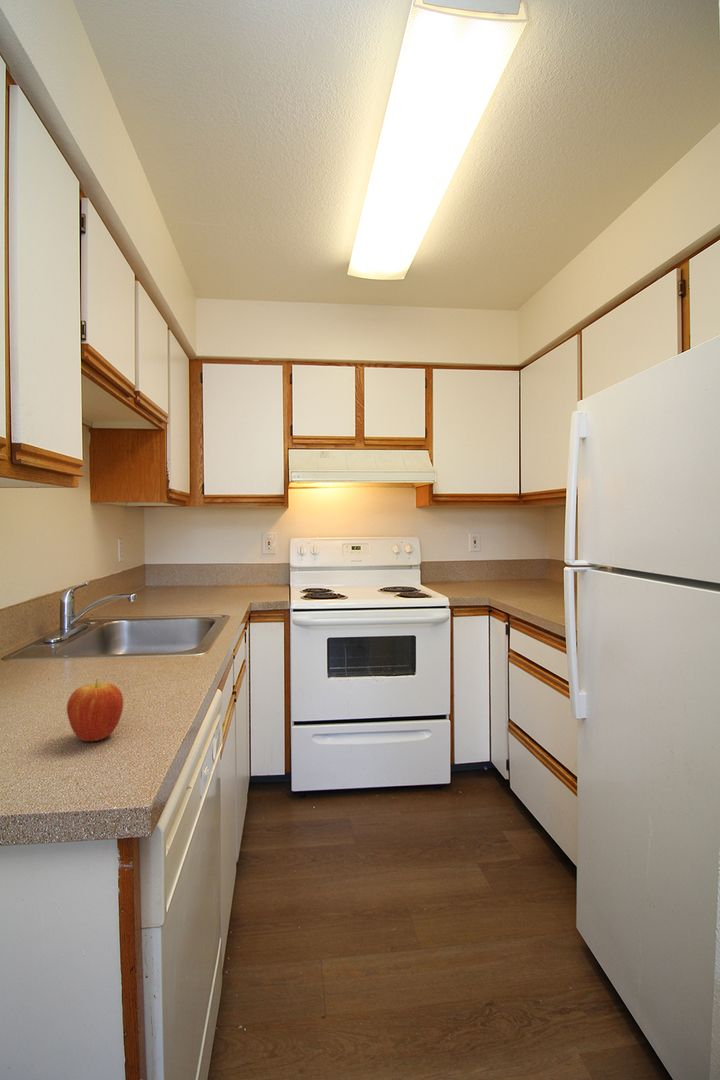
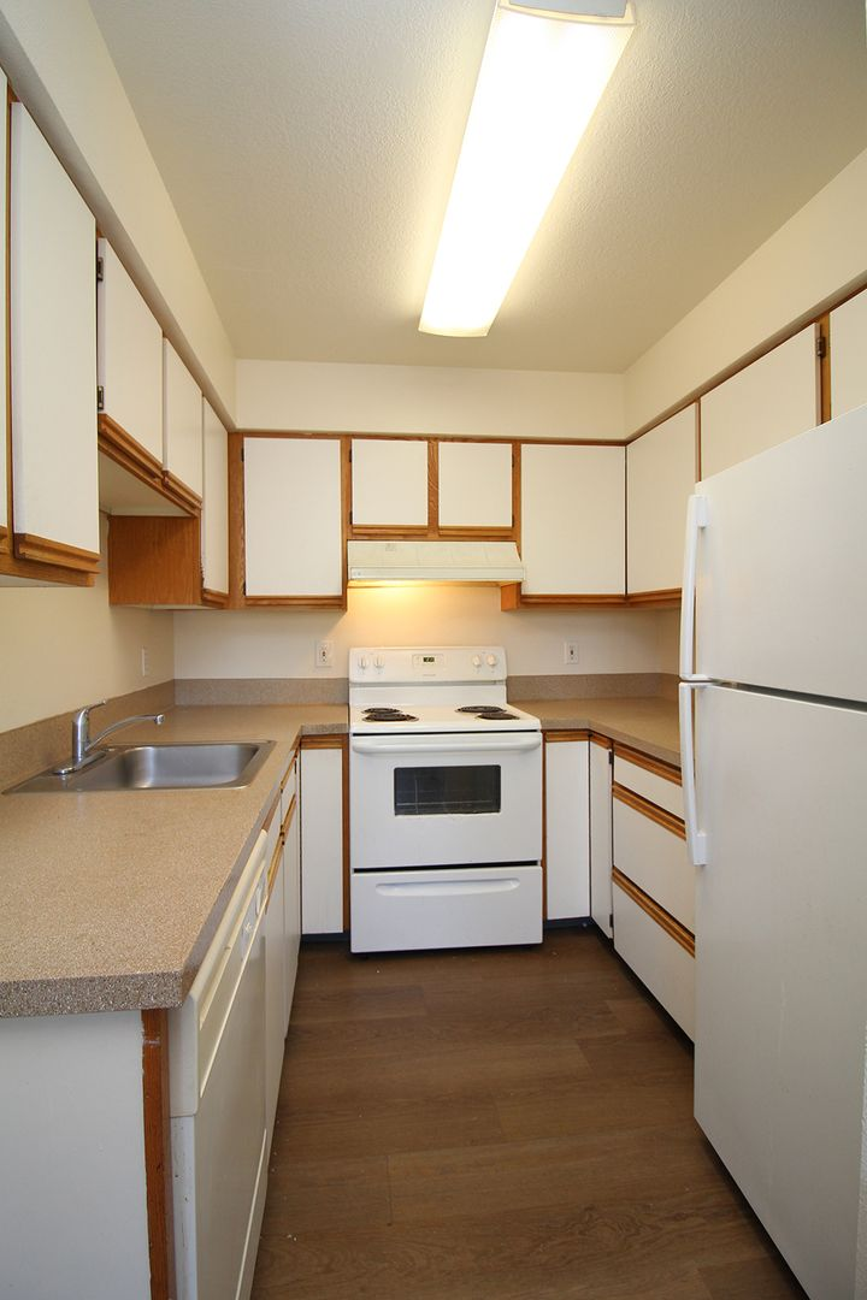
- fruit [66,678,124,742]
